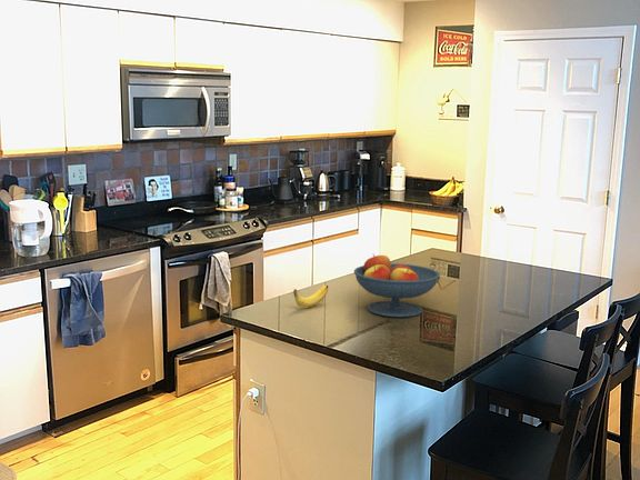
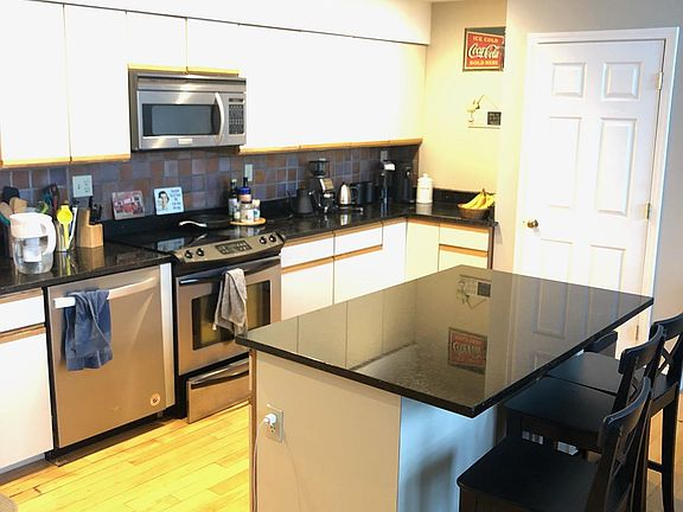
- banana [292,284,329,309]
- fruit bowl [353,253,441,318]
